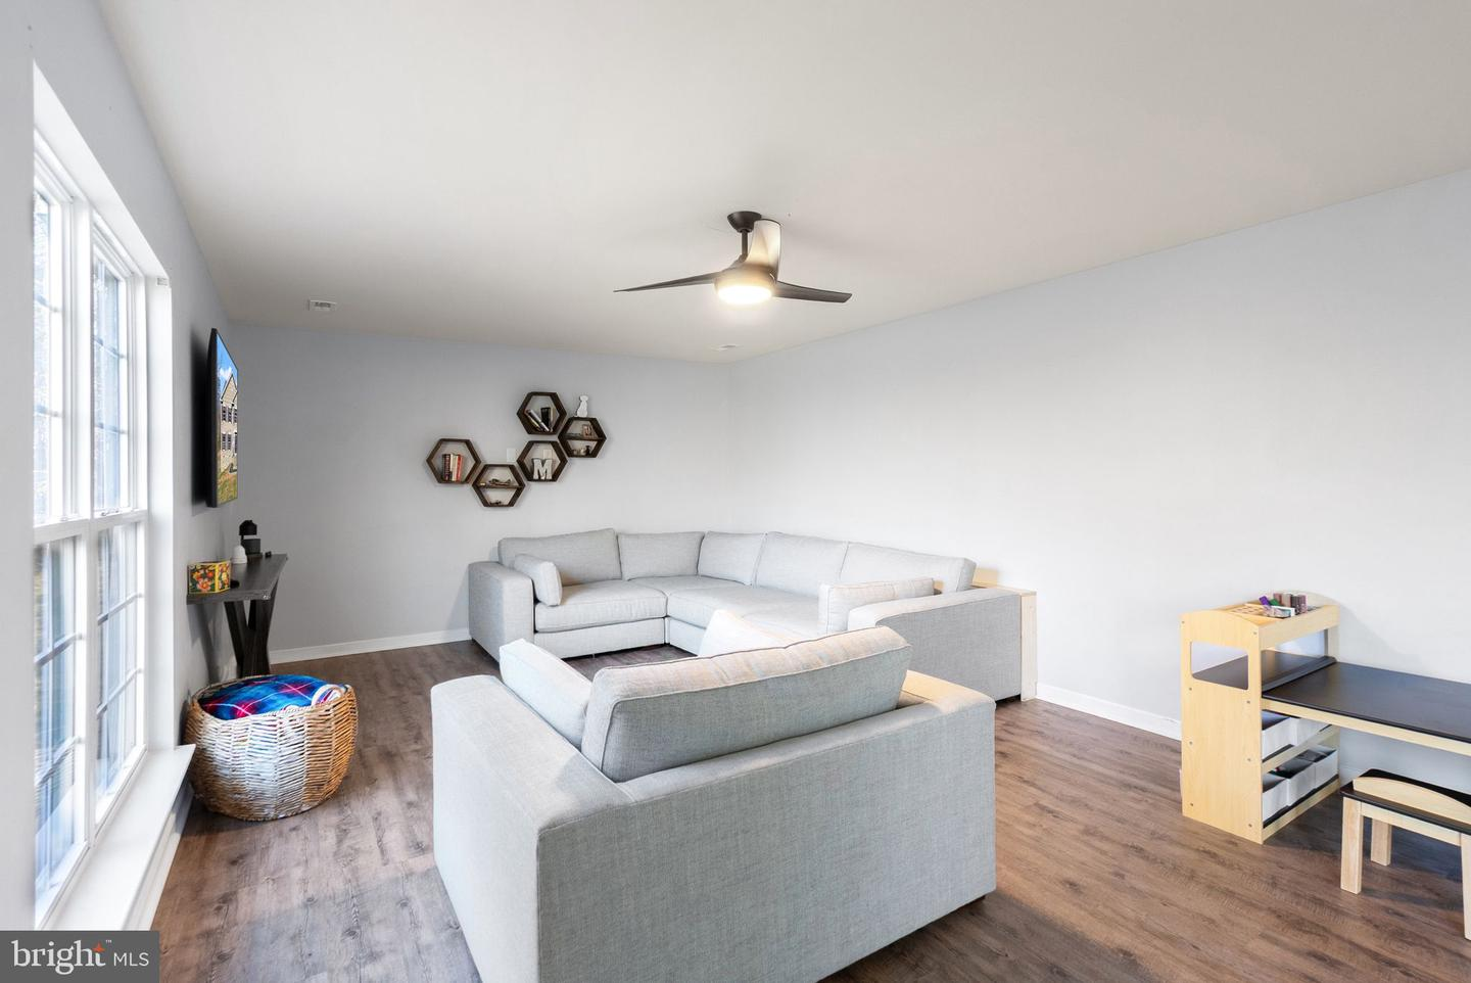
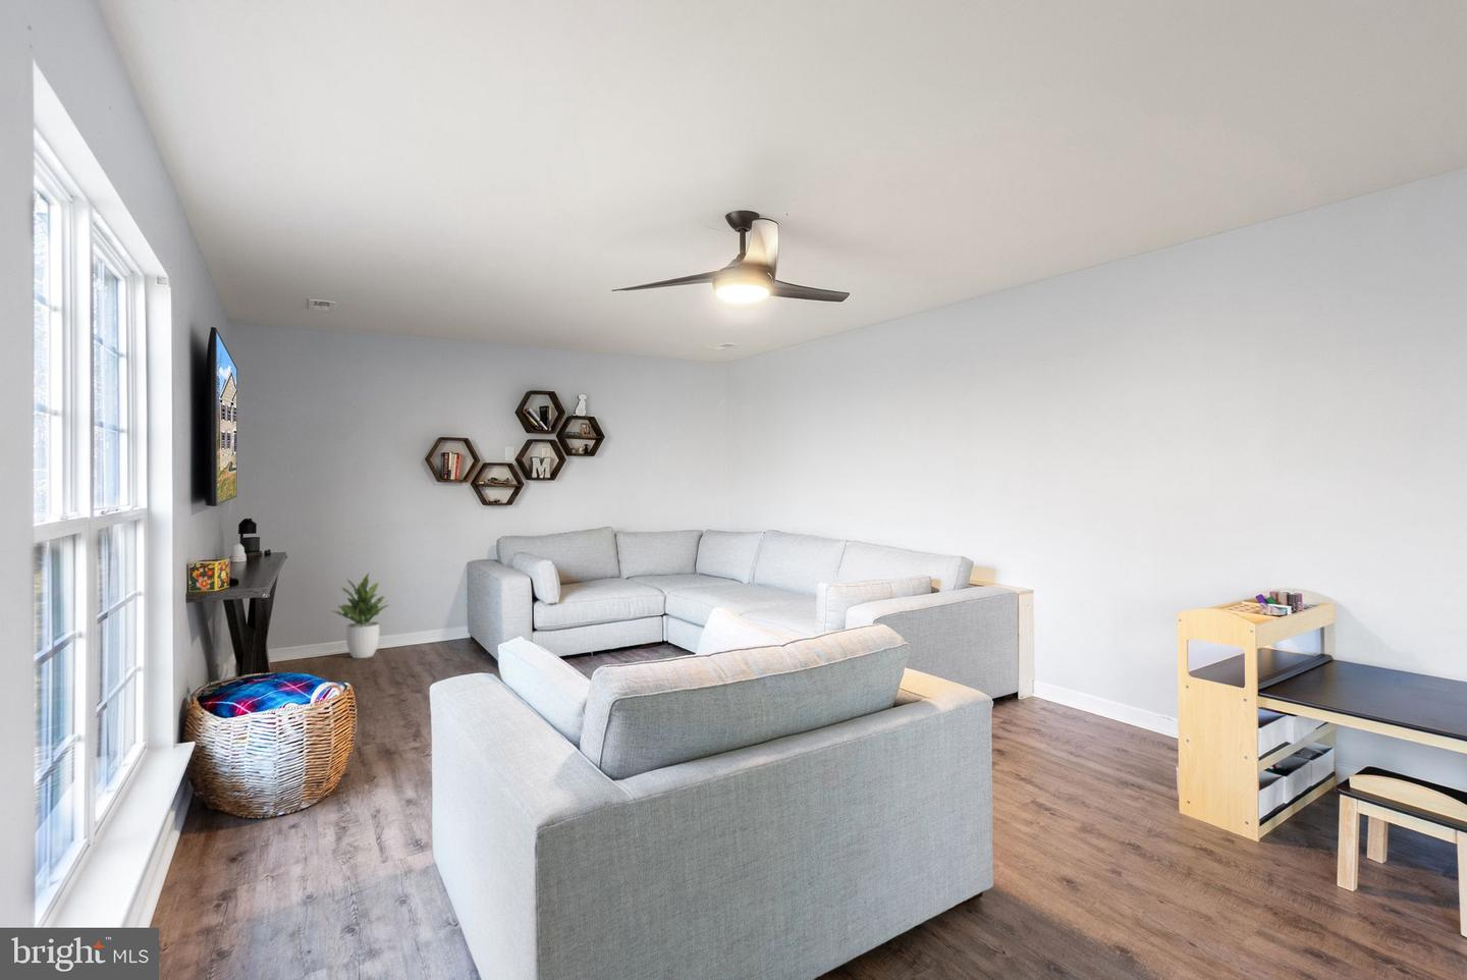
+ potted plant [331,572,389,660]
